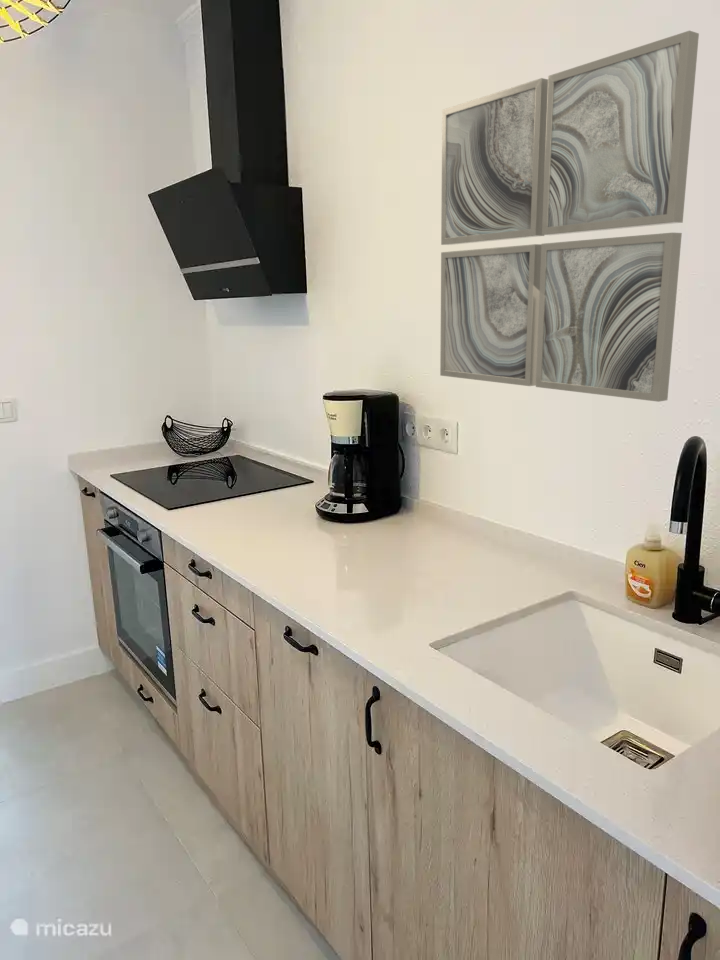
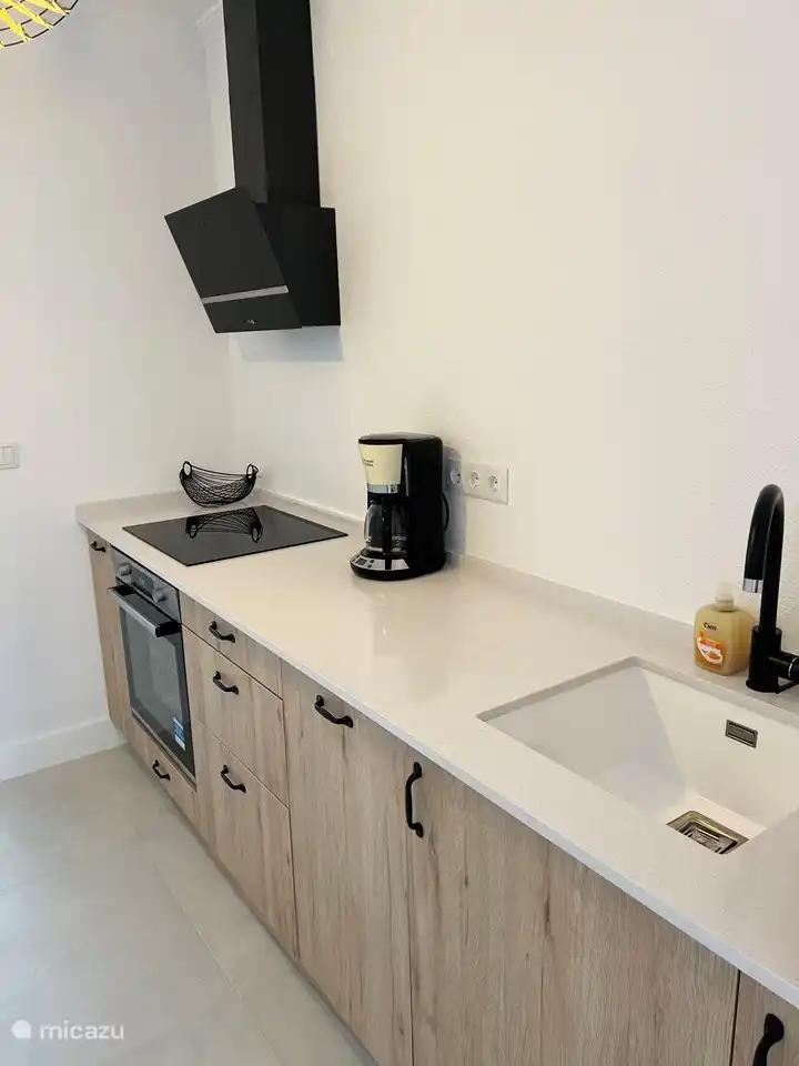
- wall art [439,30,700,403]
